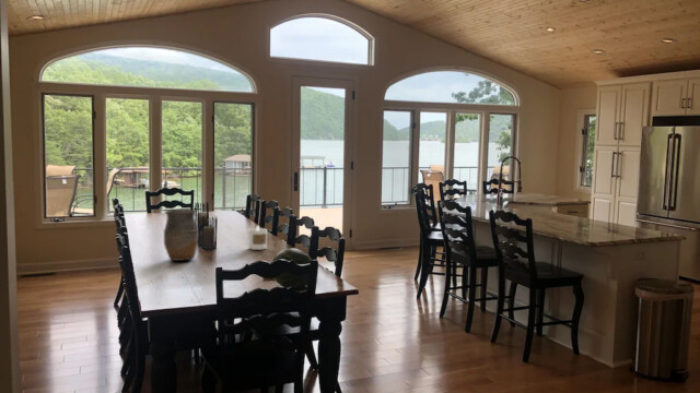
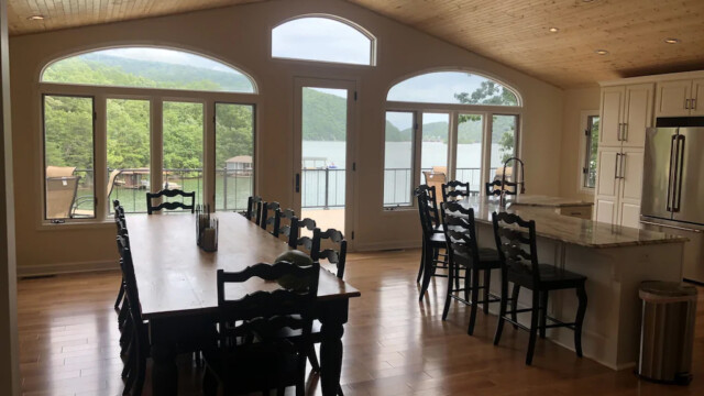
- candle [247,225,268,251]
- vase [163,207,199,262]
